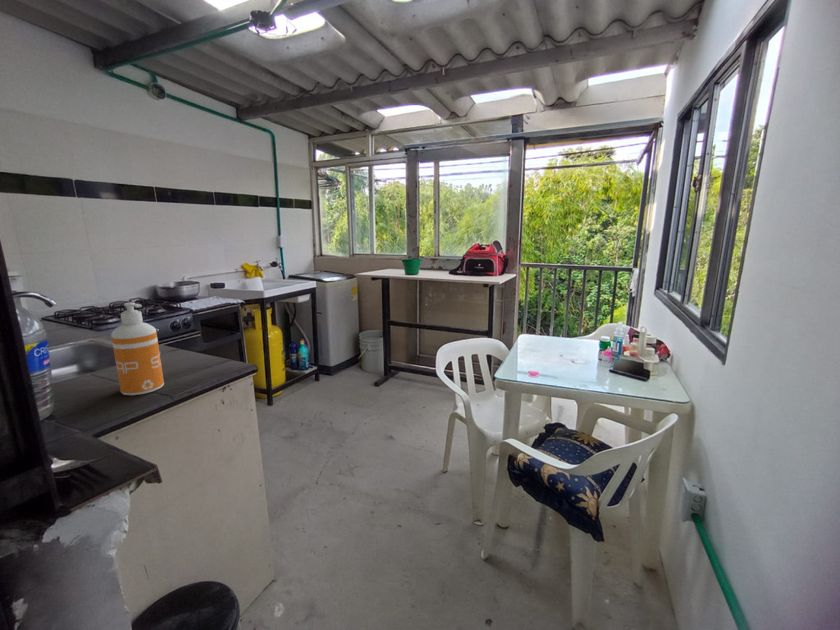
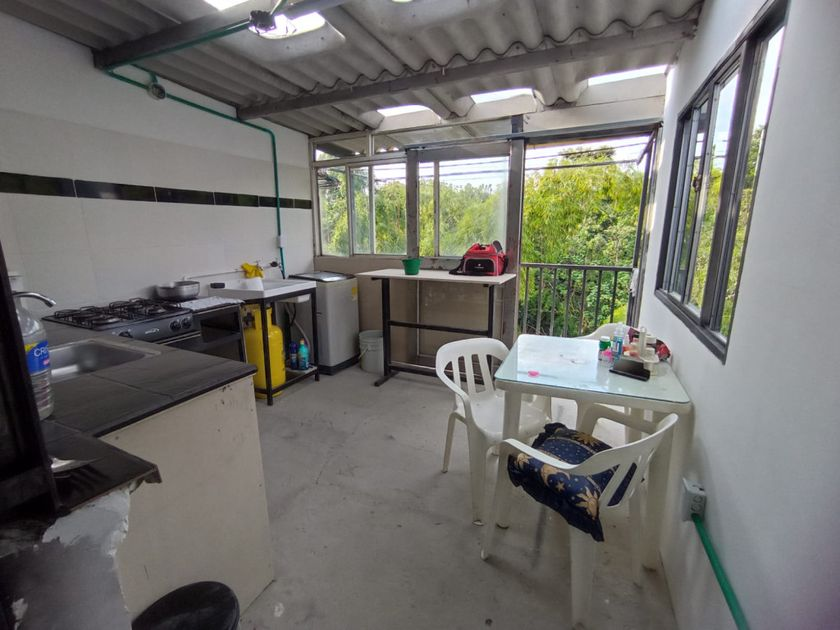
- soap dispenser [110,301,165,396]
